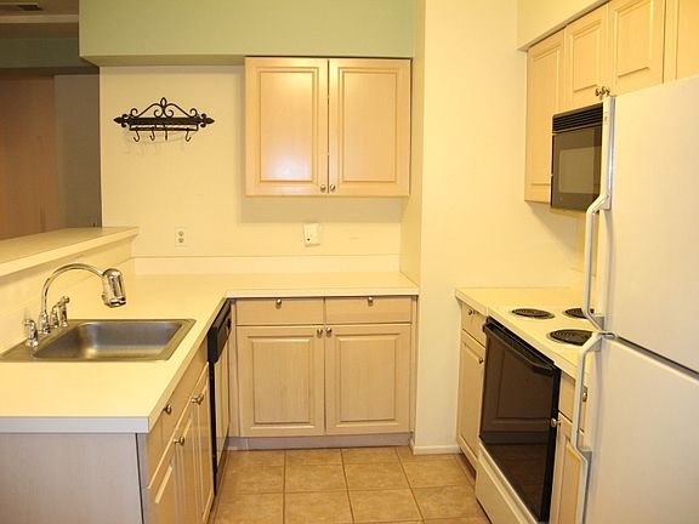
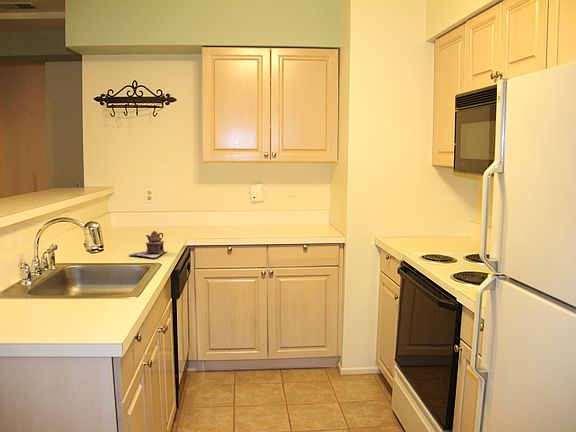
+ teapot [128,230,168,259]
